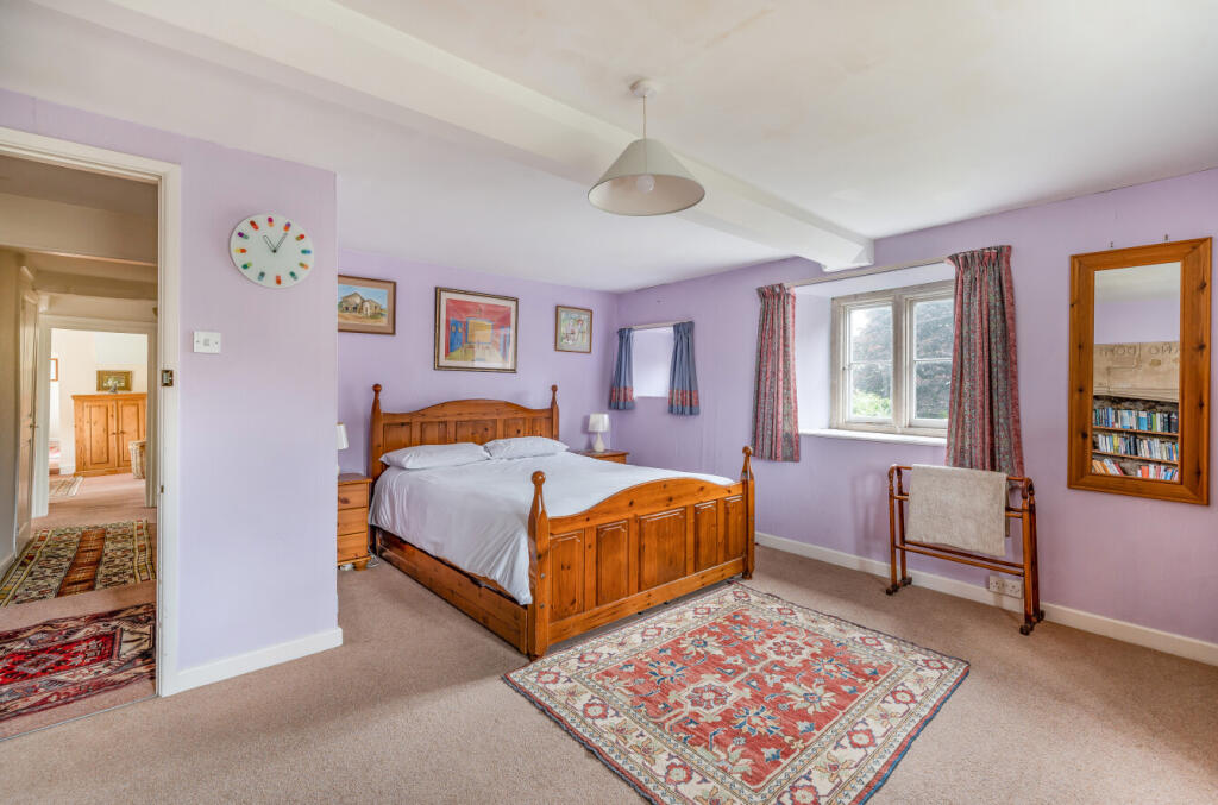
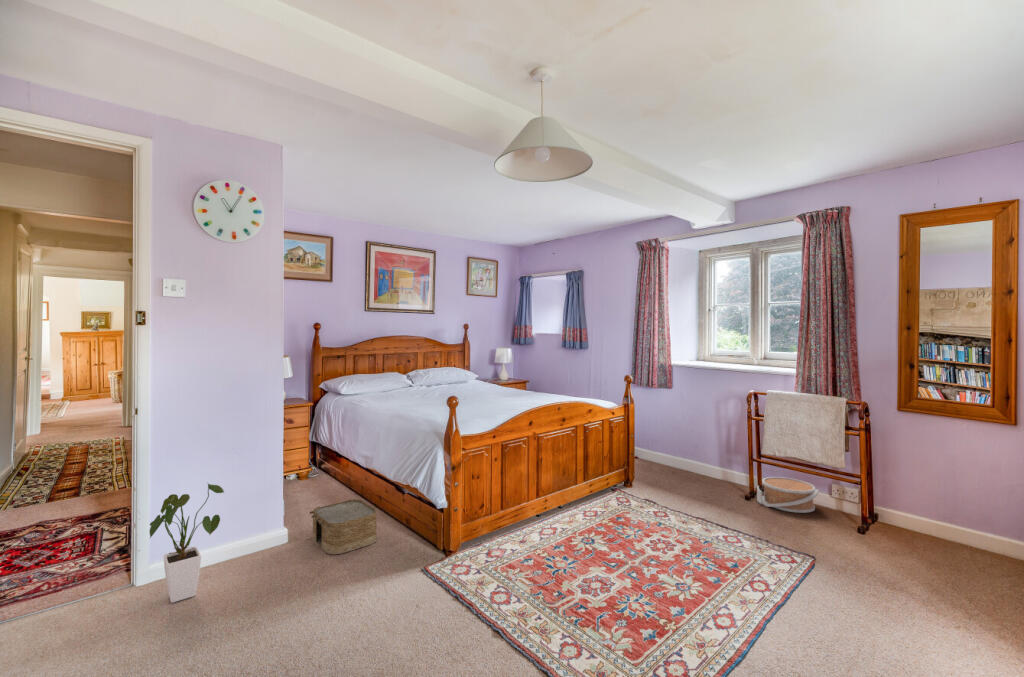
+ woven basket [309,498,378,555]
+ house plant [148,482,225,604]
+ basket [756,476,820,514]
